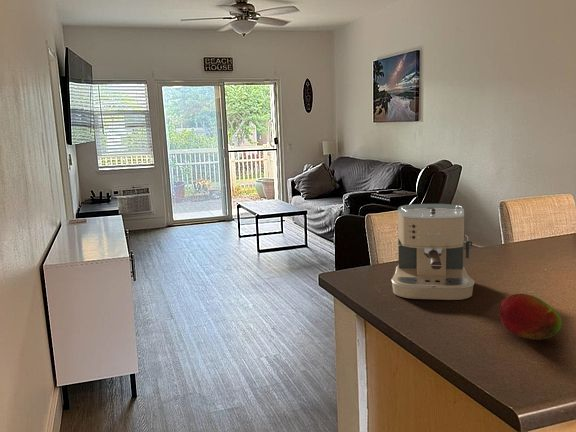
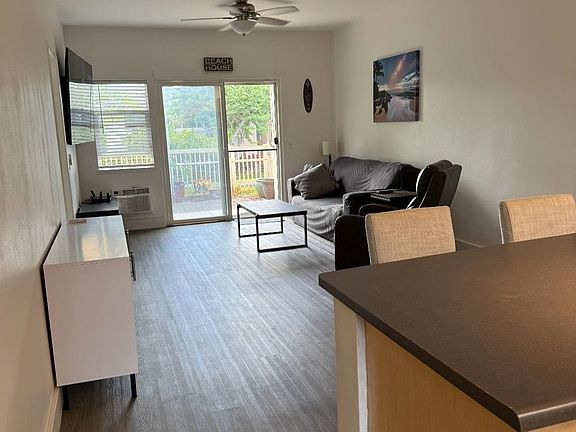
- fruit [498,293,563,341]
- coffee maker [390,203,475,301]
